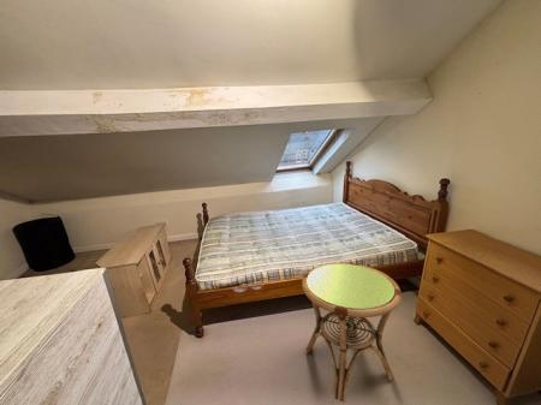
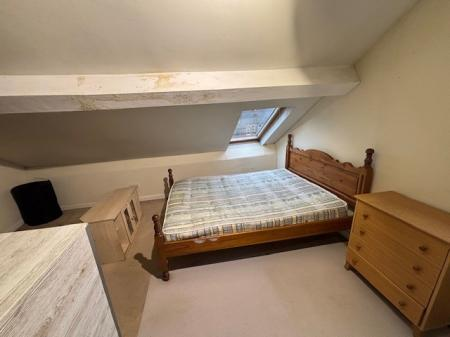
- side table [301,262,403,404]
